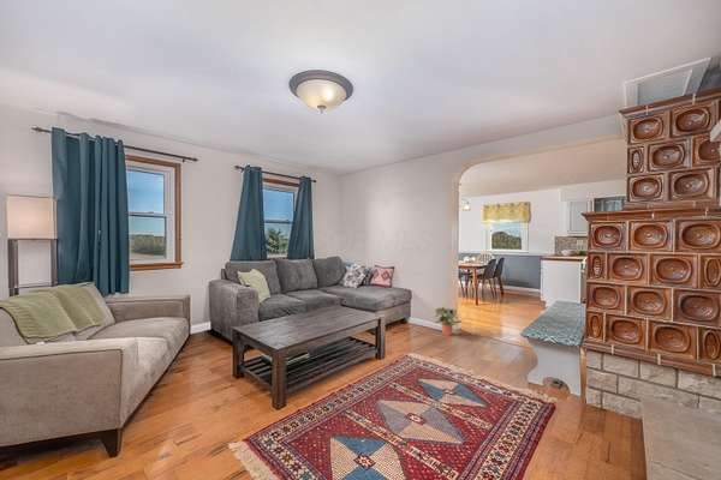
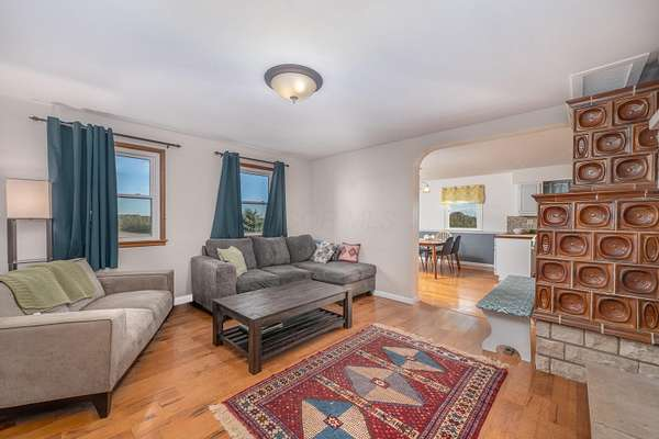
- potted plant [431,306,464,337]
